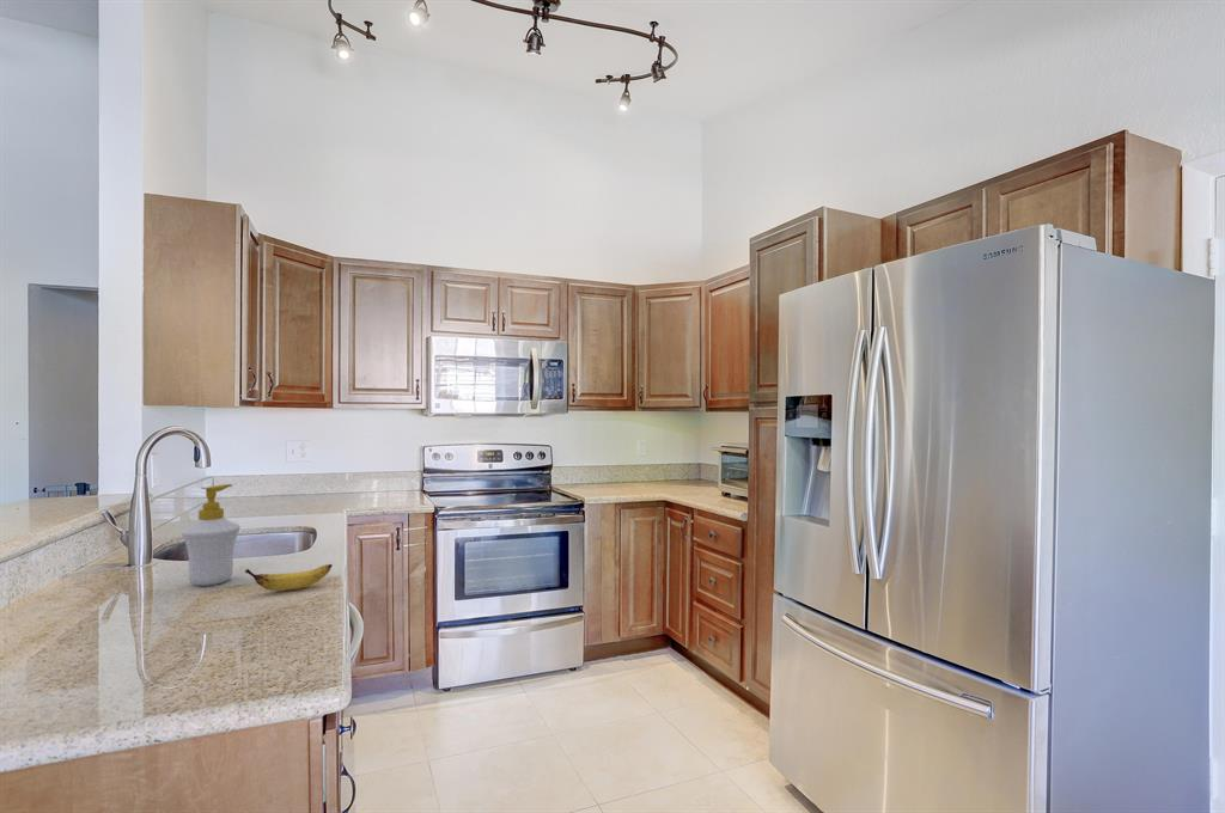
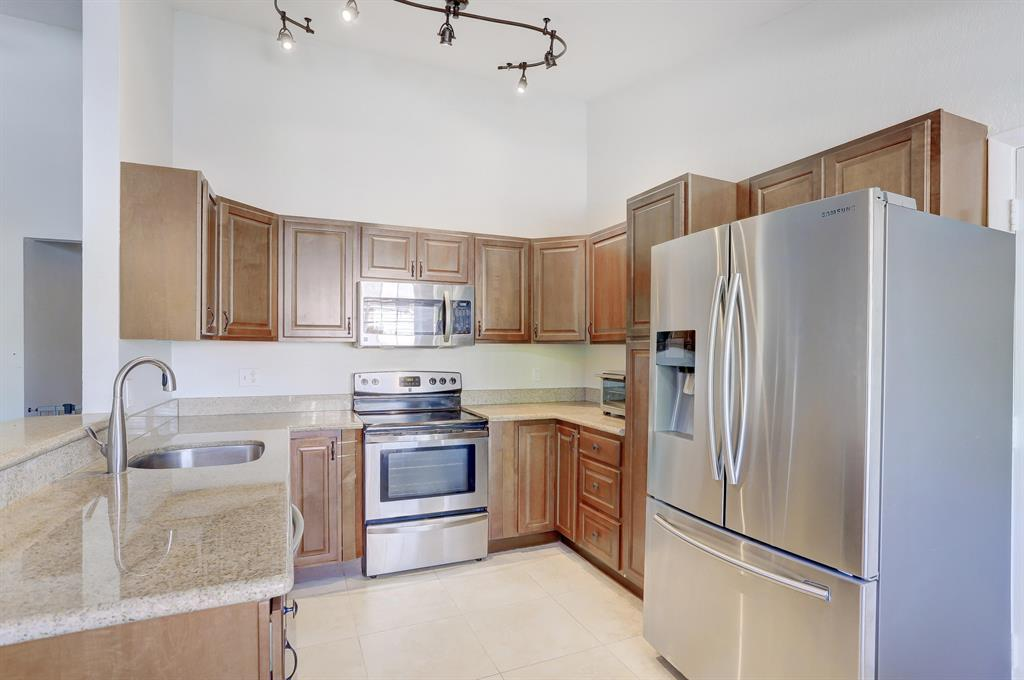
- soap bottle [181,483,242,587]
- banana [244,563,334,592]
